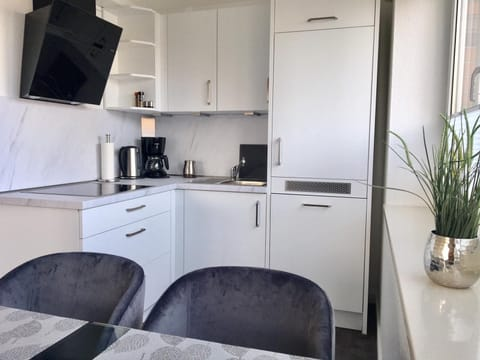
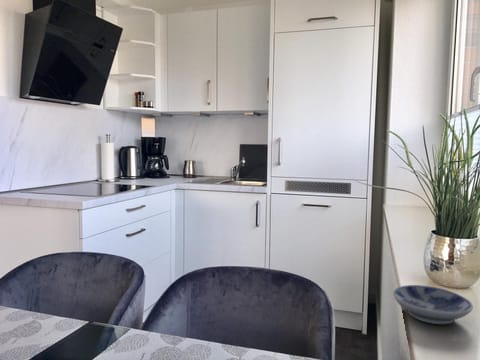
+ bowl [392,284,474,325]
